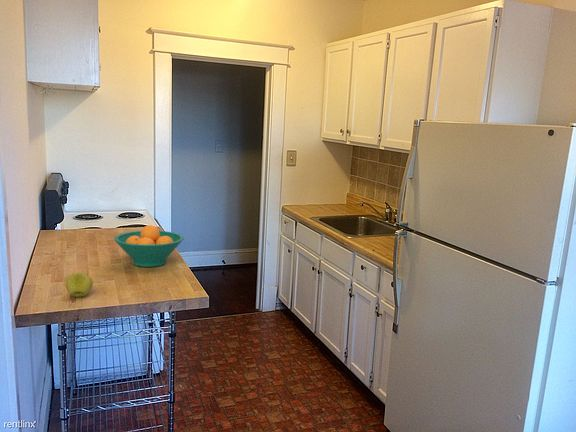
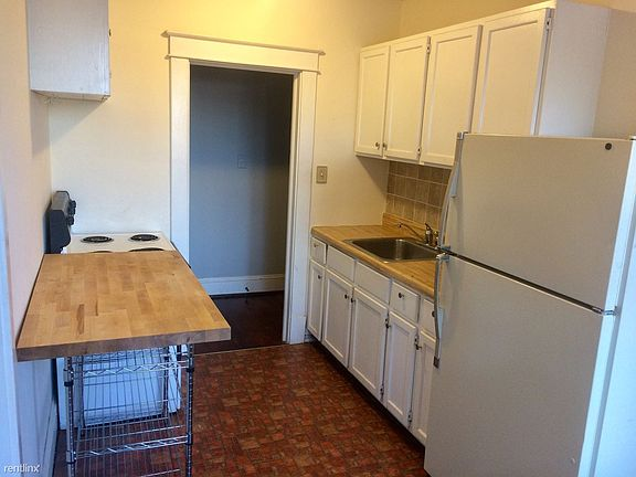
- apple [65,272,94,298]
- fruit bowl [113,224,184,268]
